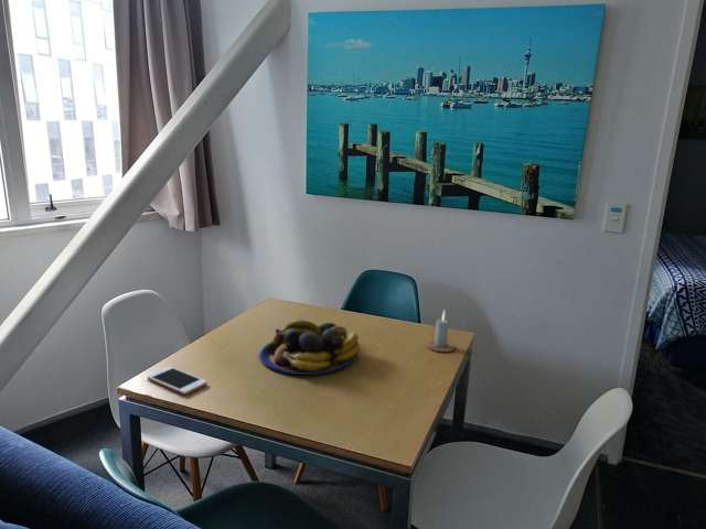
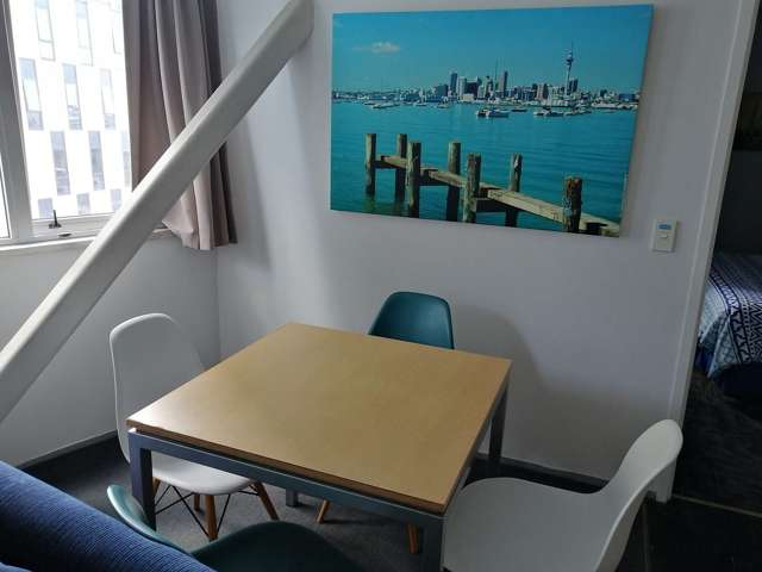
- fruit bowl [259,317,361,376]
- candle [426,309,456,354]
- cell phone [146,366,208,396]
